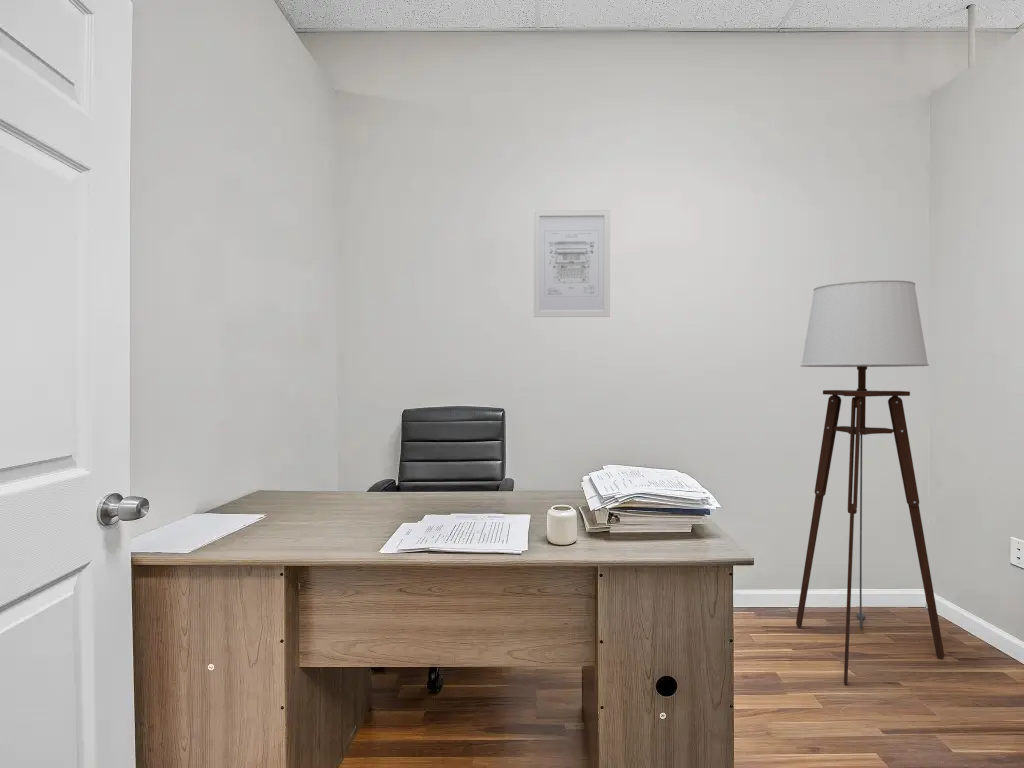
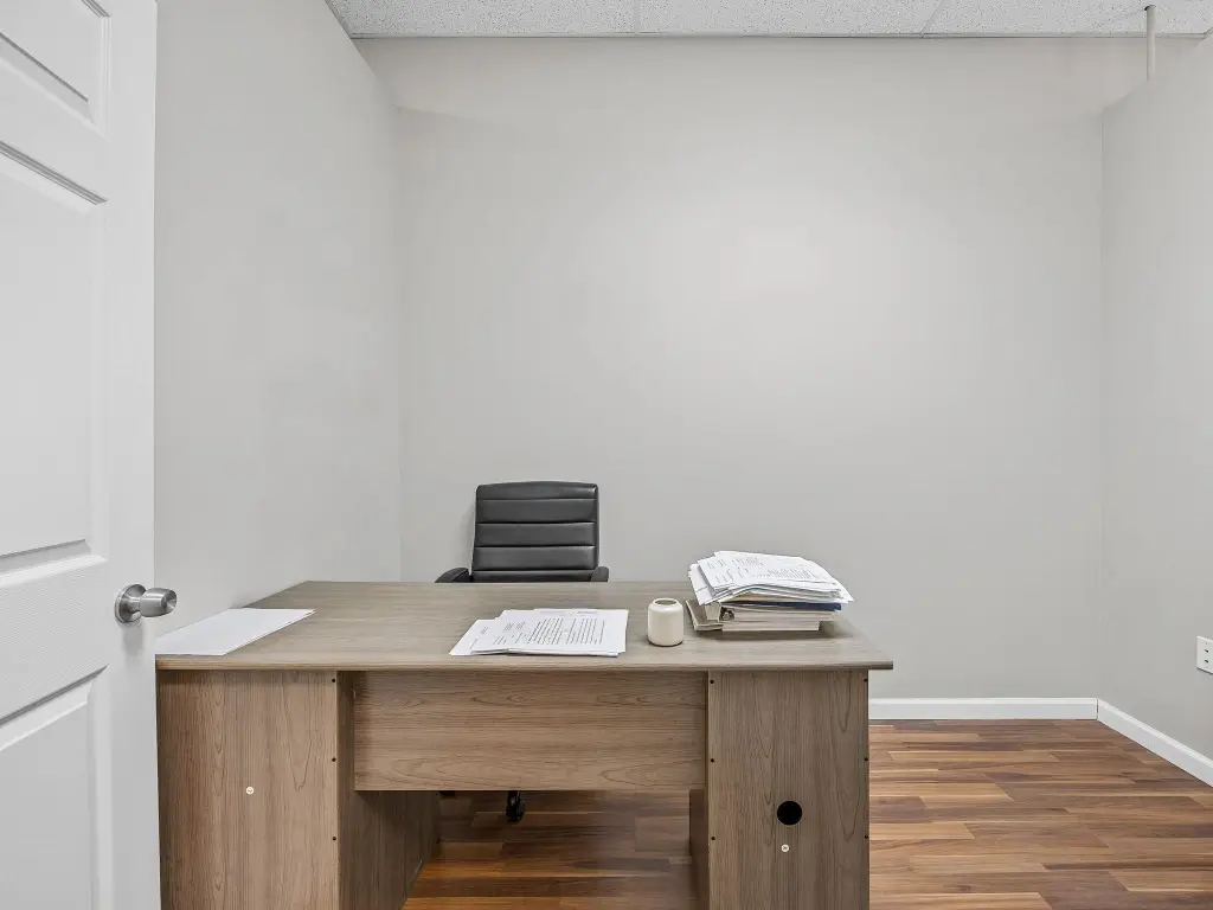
- floor lamp [795,279,945,685]
- wall art [533,208,611,318]
